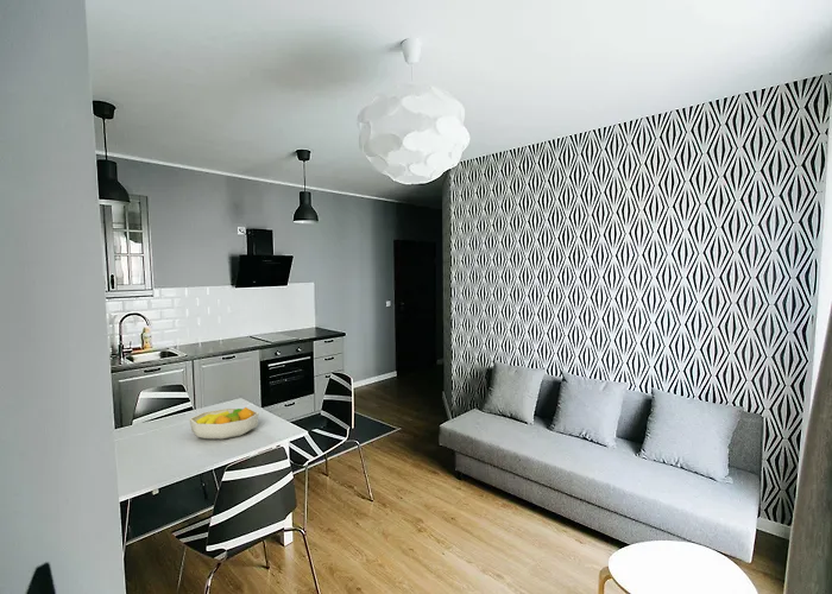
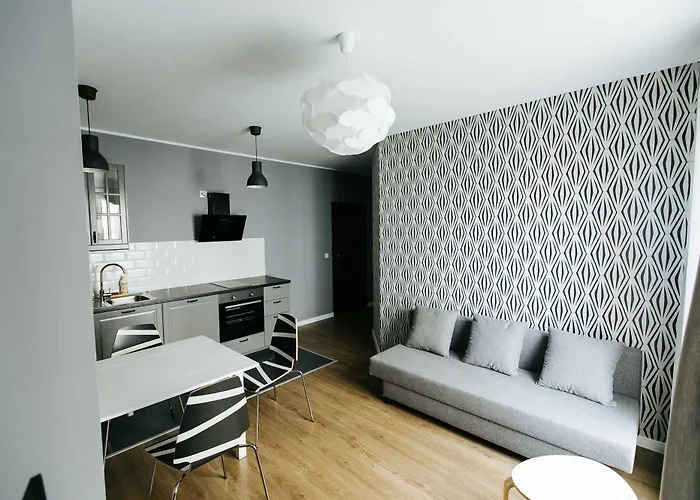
- fruit bowl [188,406,260,441]
